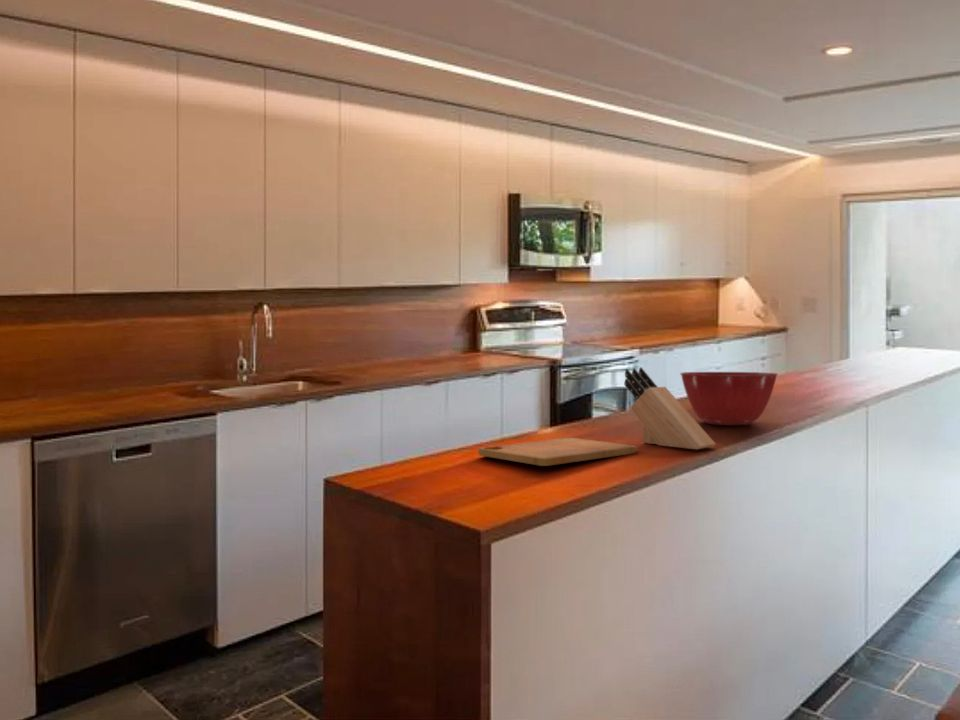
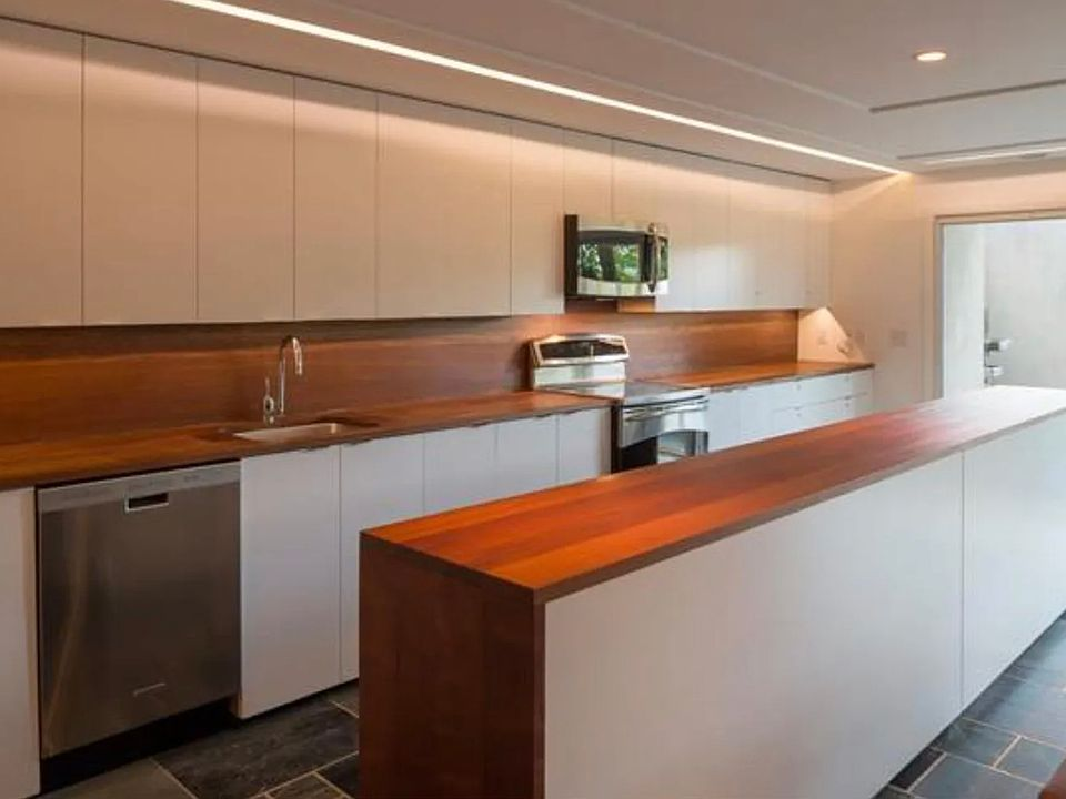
- mixing bowl [679,371,779,426]
- knife block [623,366,717,450]
- cutting board [477,437,637,467]
